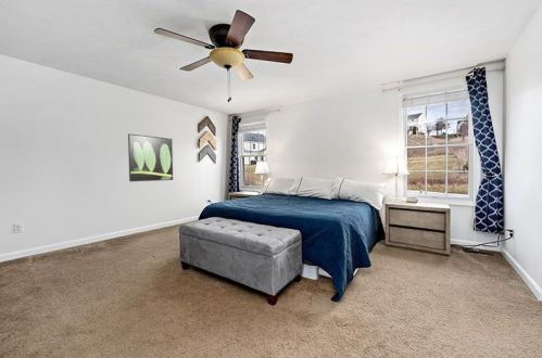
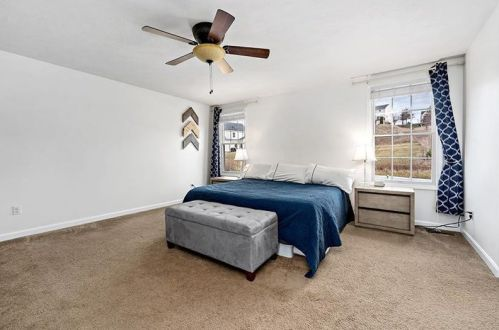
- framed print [127,132,174,182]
